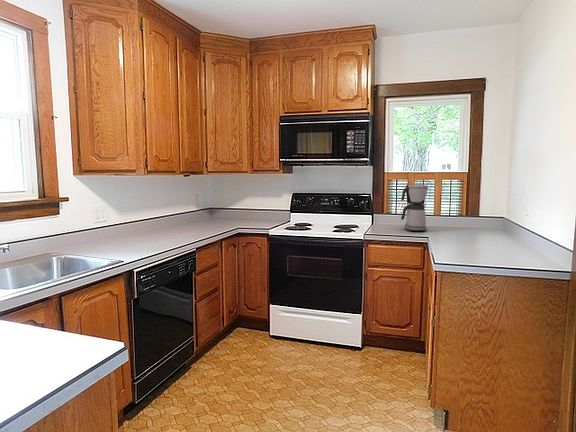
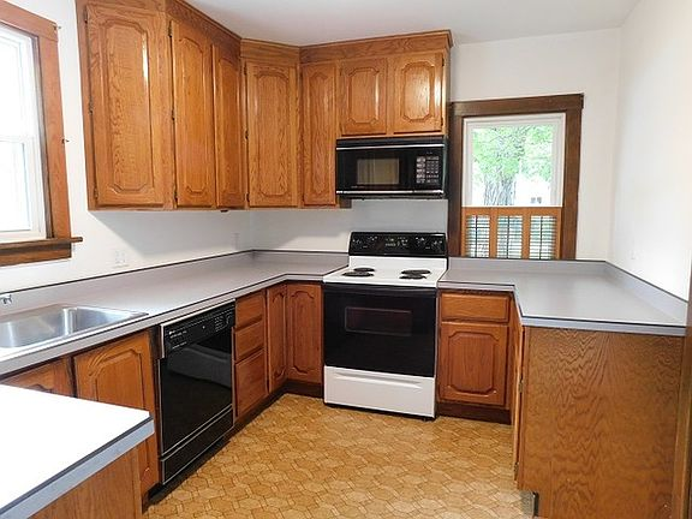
- coffee maker [400,184,429,233]
